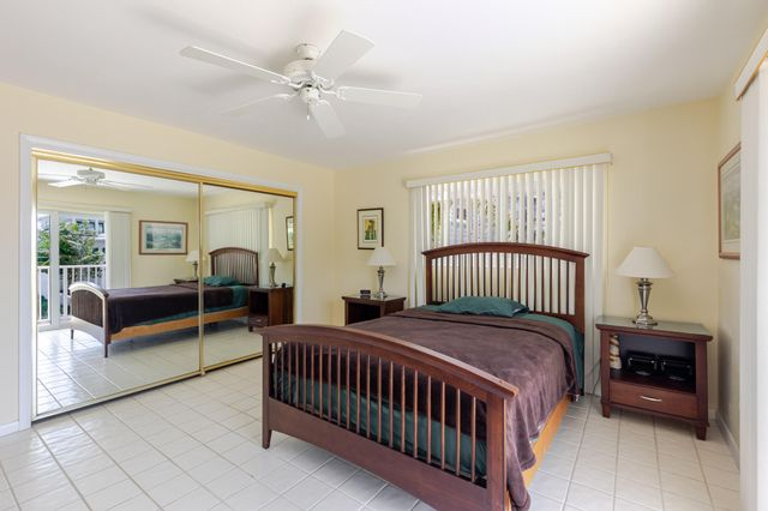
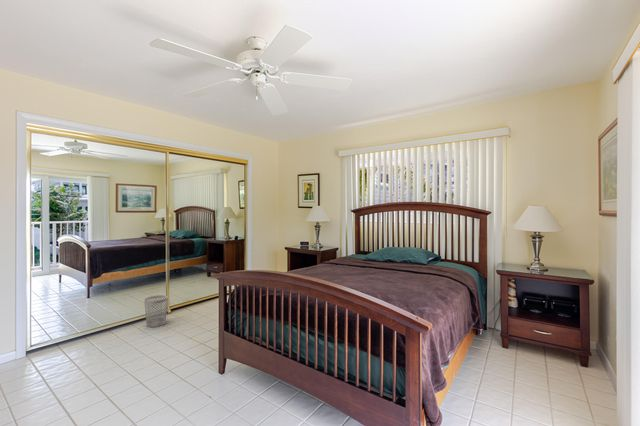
+ wastebasket [143,294,169,328]
